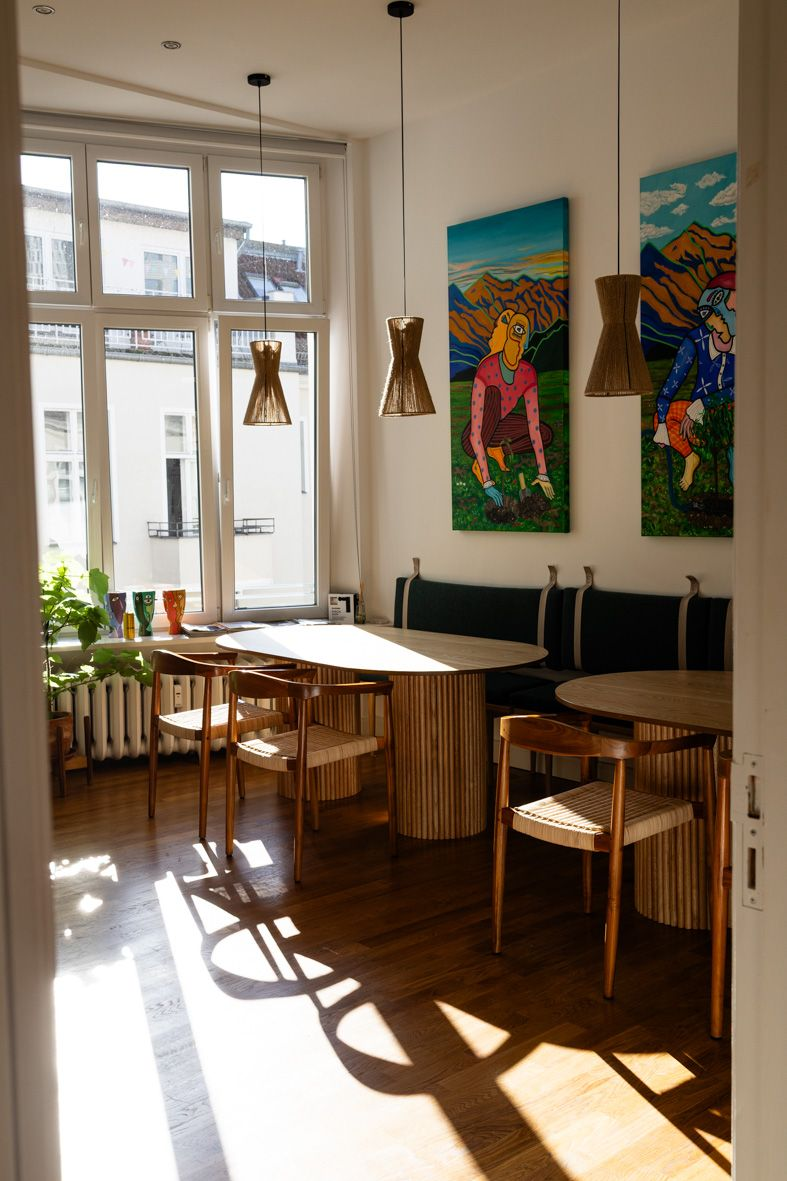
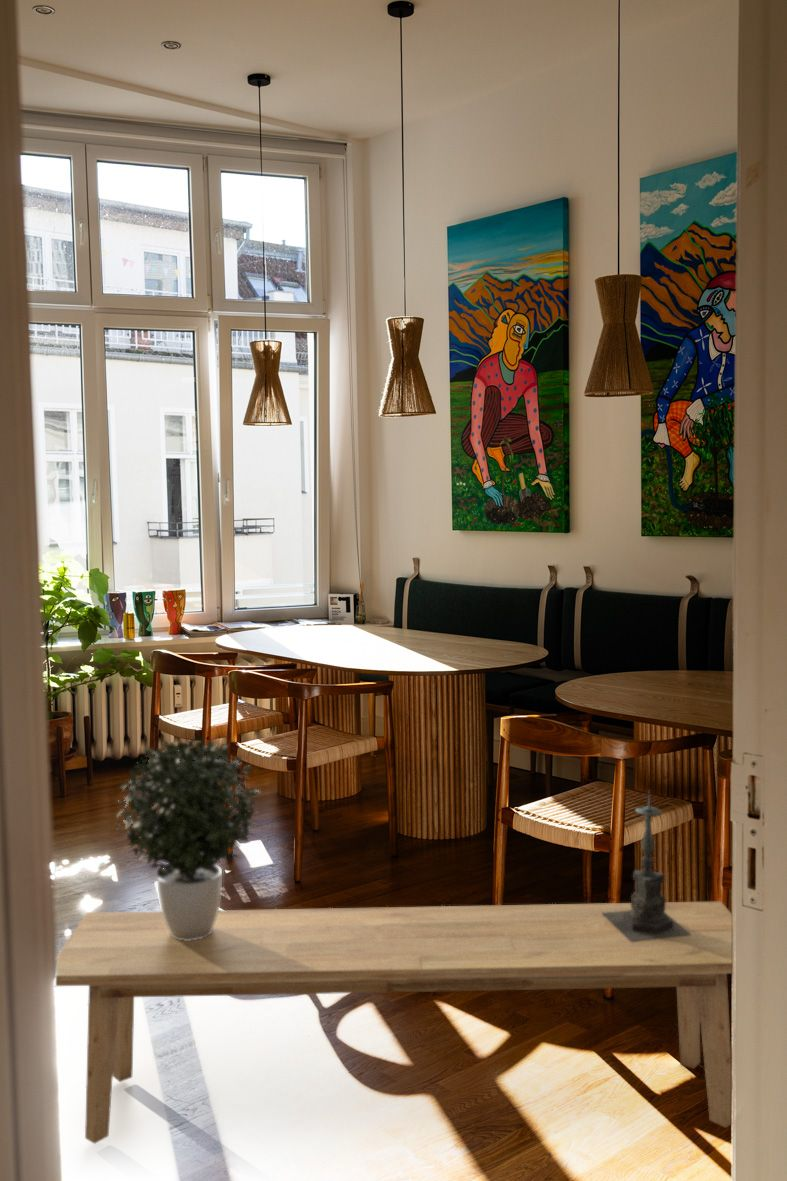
+ candle holder [602,789,691,941]
+ potted plant [113,736,261,941]
+ bench [55,900,733,1145]
